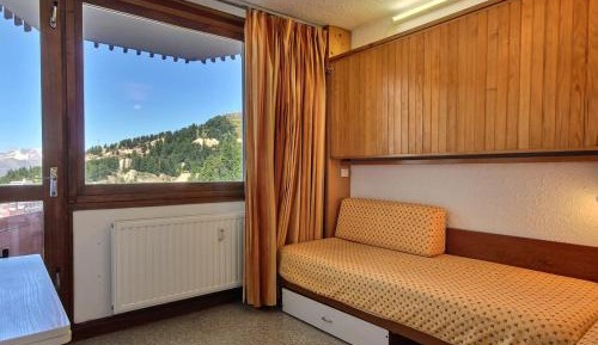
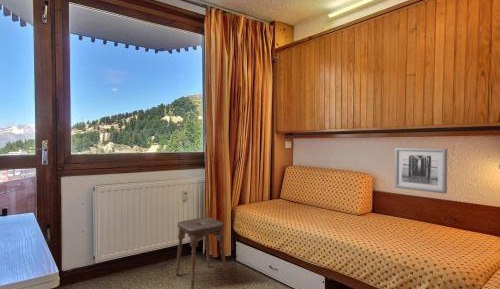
+ wall art [394,147,448,195]
+ stool [175,216,228,289]
